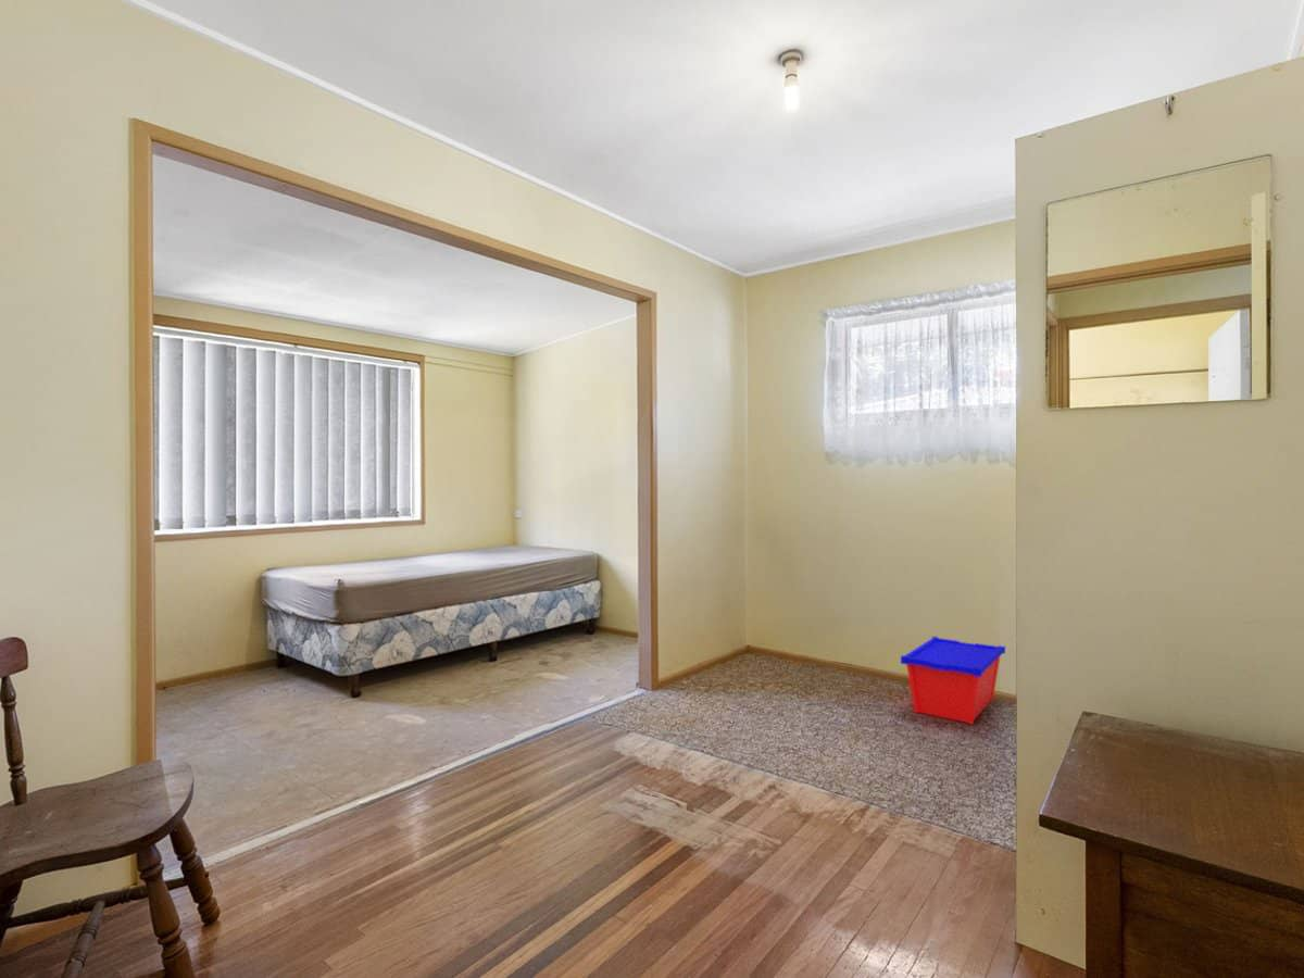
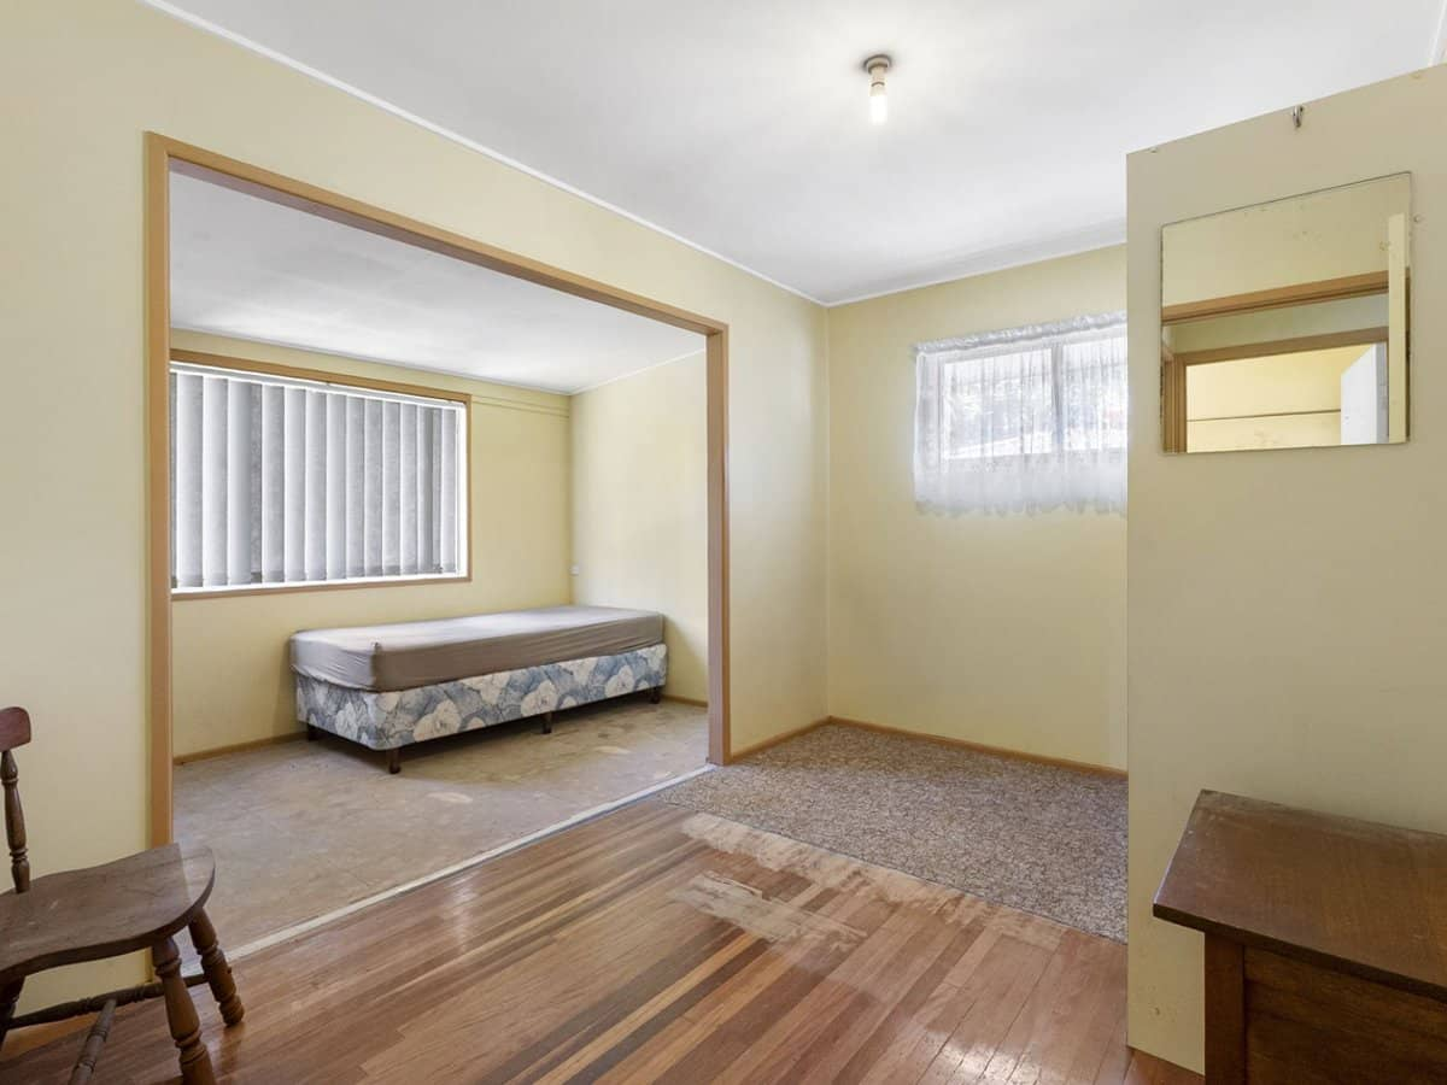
- storage bin [900,636,1006,726]
